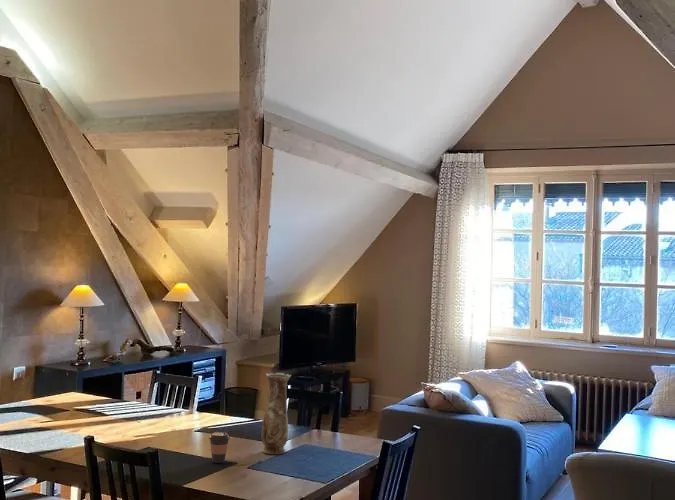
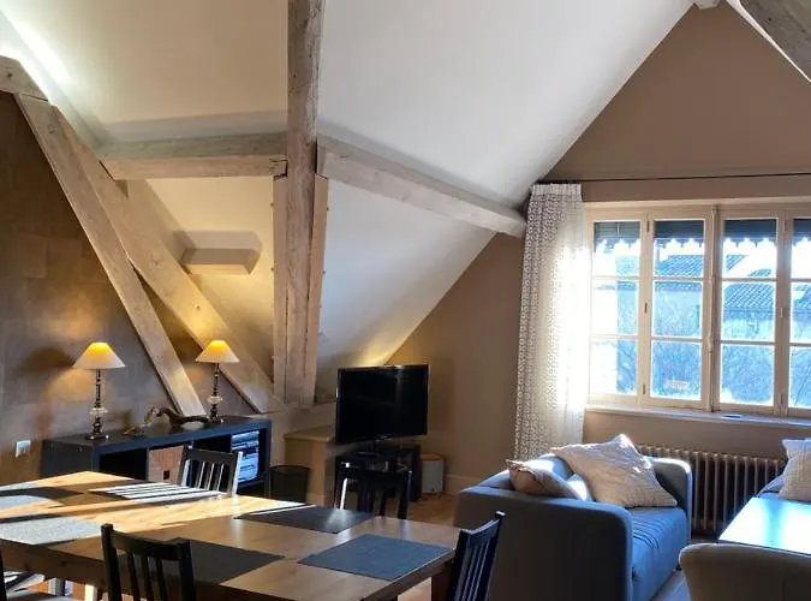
- coffee cup [208,431,231,464]
- vase [261,372,292,455]
